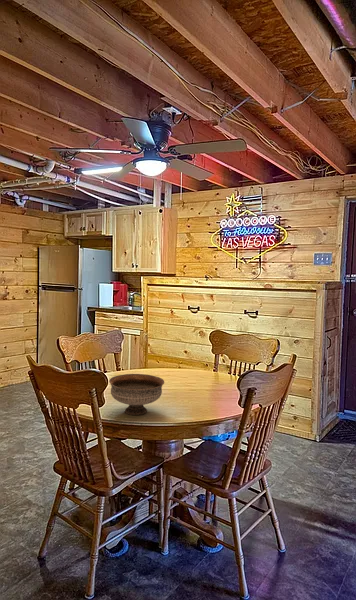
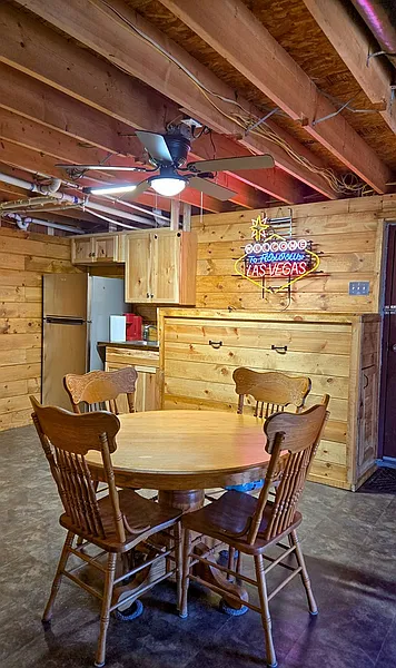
- bowl [108,373,165,416]
